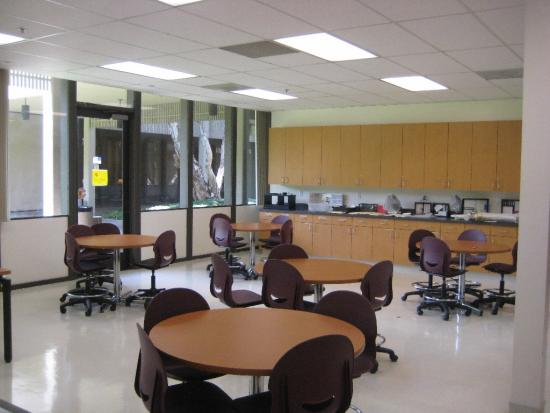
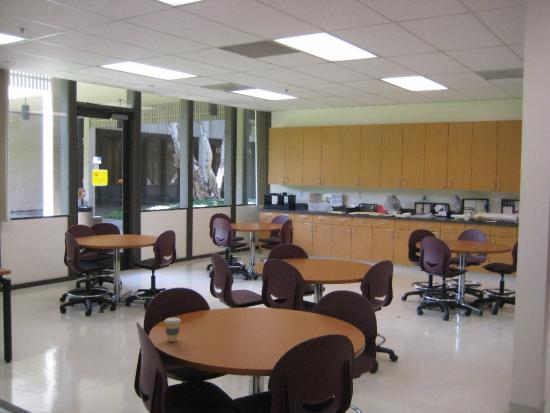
+ coffee cup [164,316,182,343]
